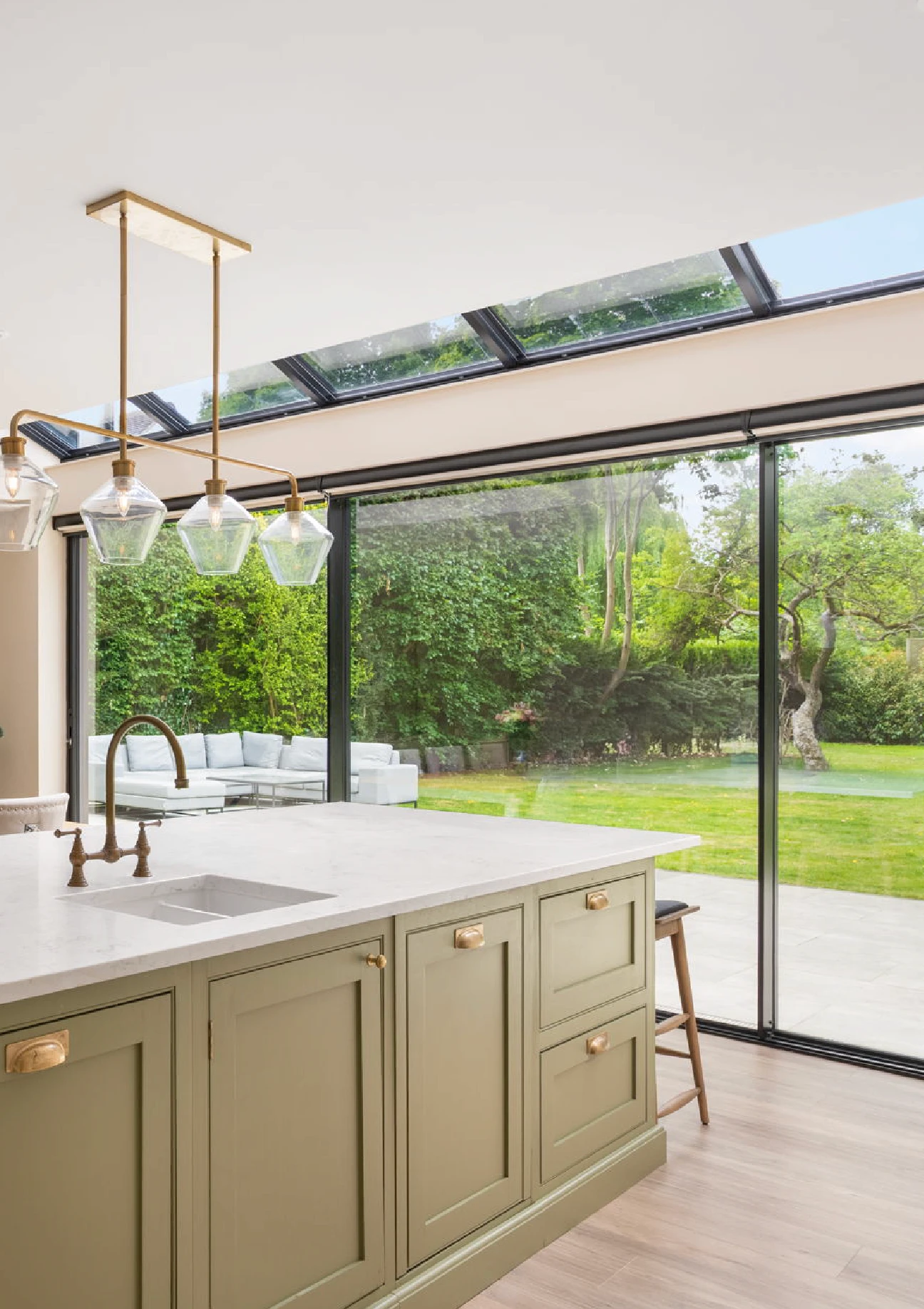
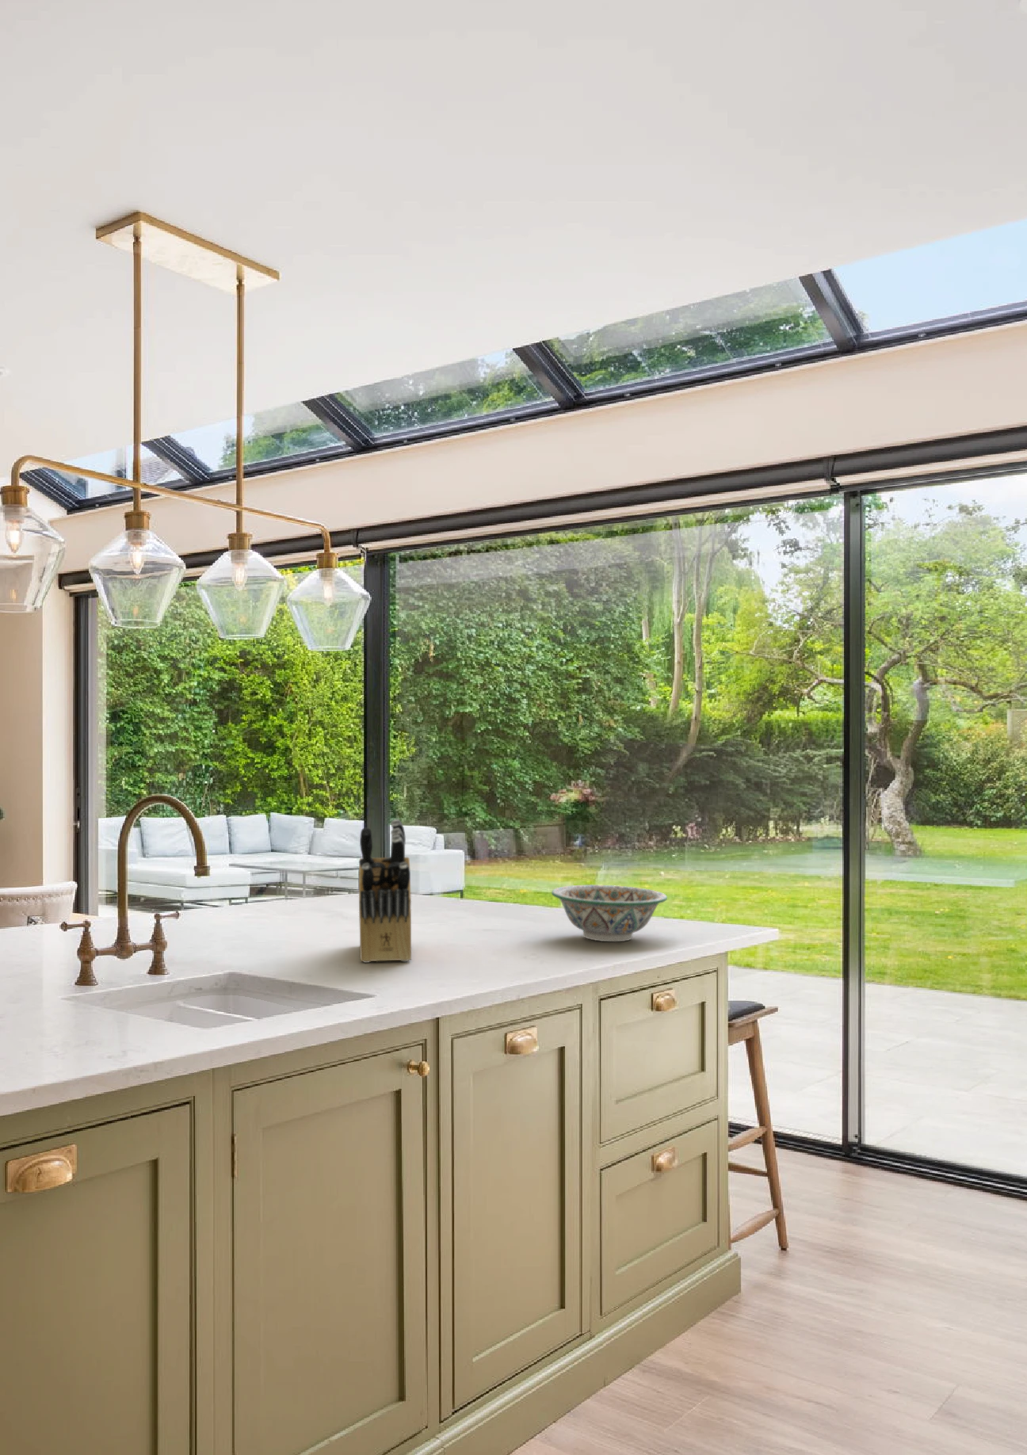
+ decorative bowl [551,885,668,943]
+ knife block [358,818,412,964]
